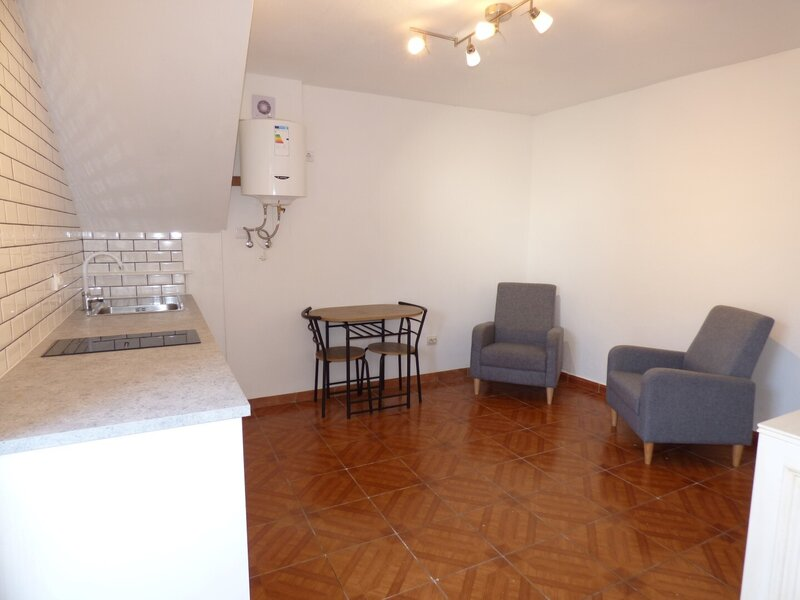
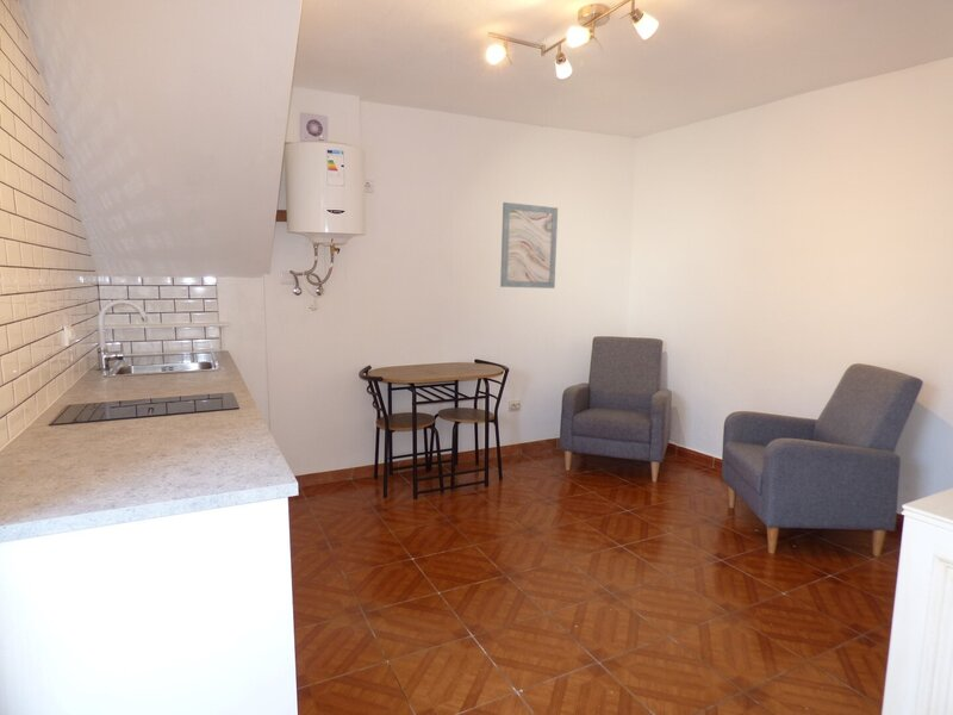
+ wall art [499,201,559,290]
